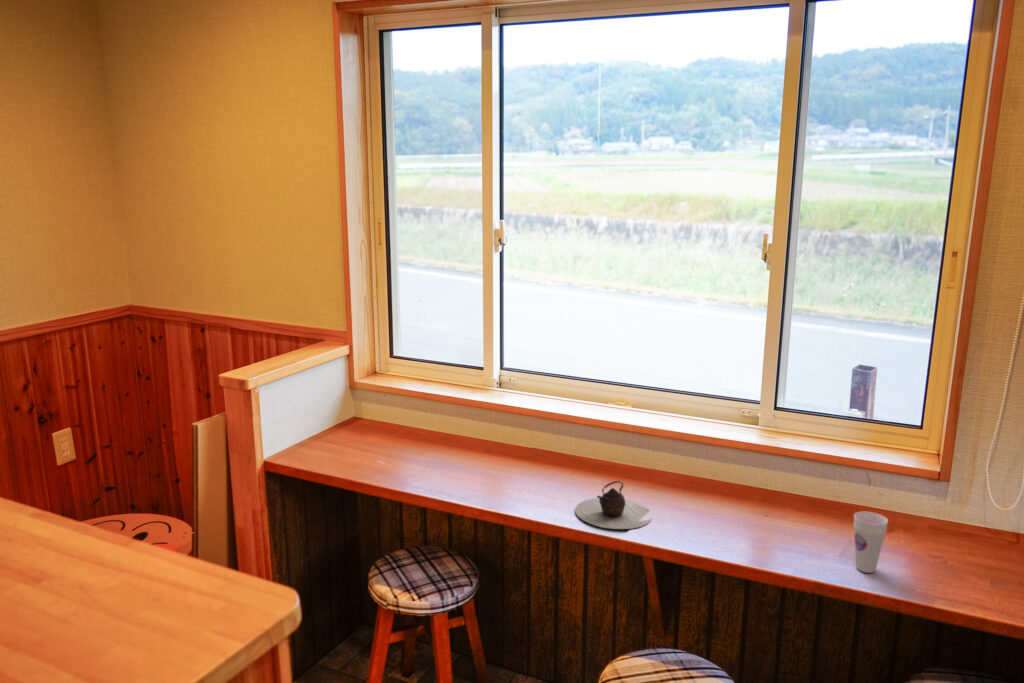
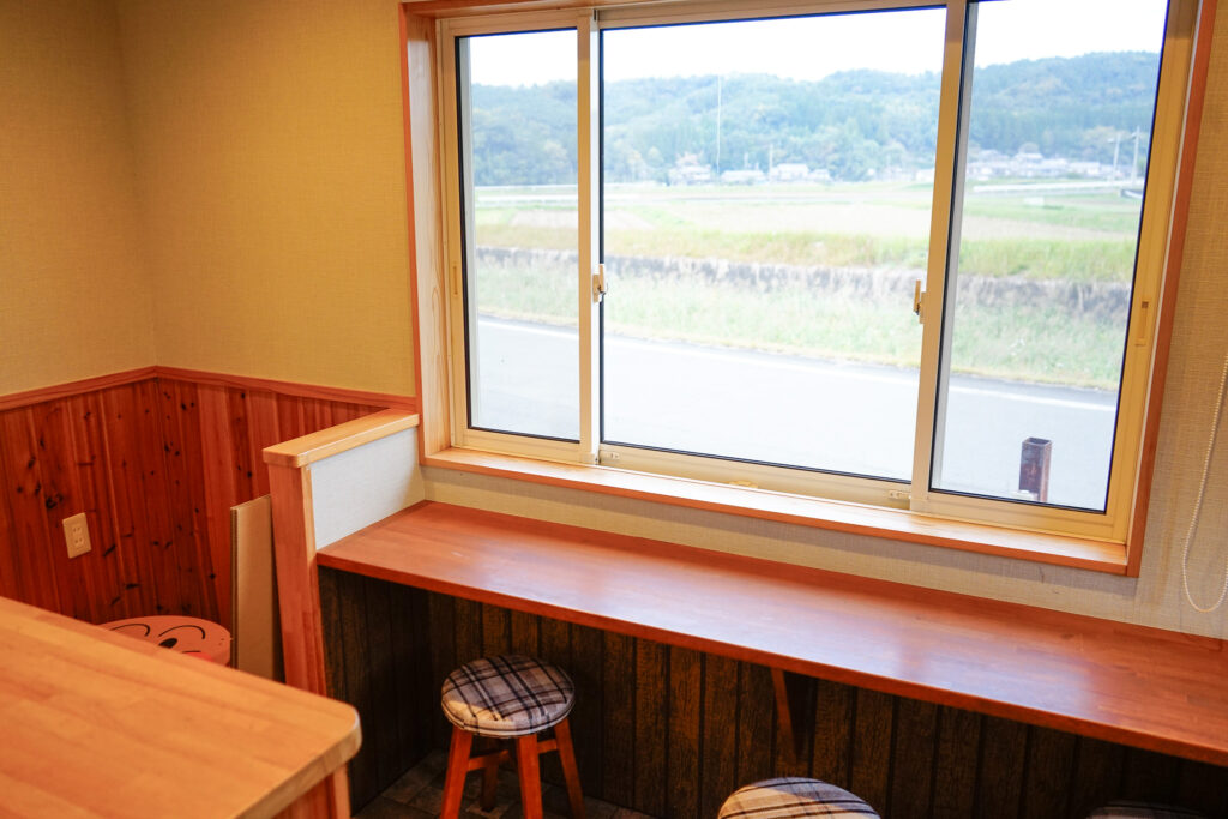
- cup [853,510,889,574]
- teapot [574,480,653,530]
